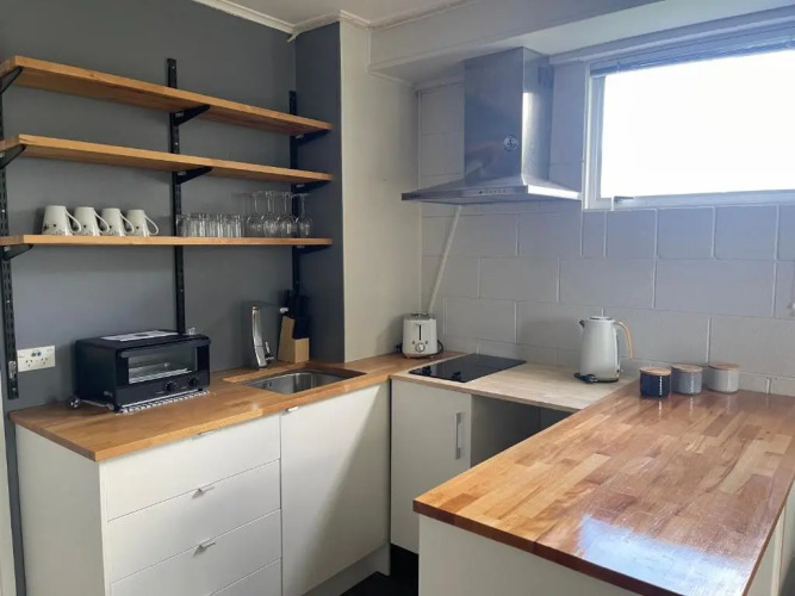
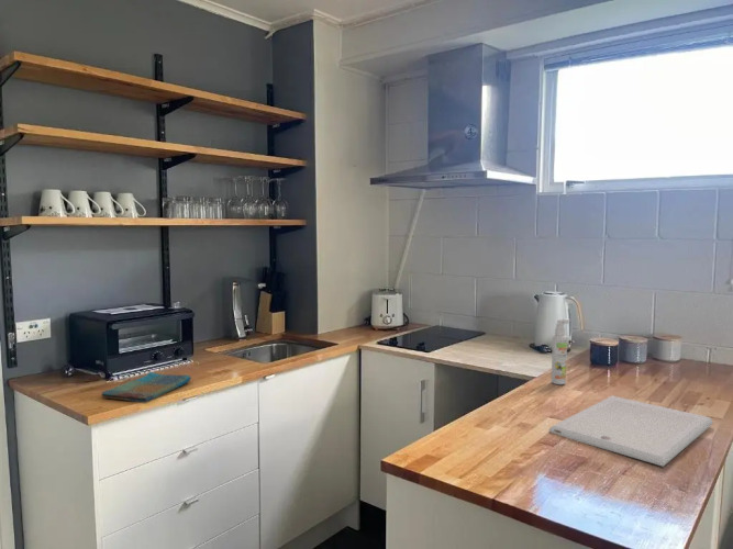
+ spray bottle [551,317,571,385]
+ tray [548,395,714,468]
+ dish towel [101,371,192,404]
